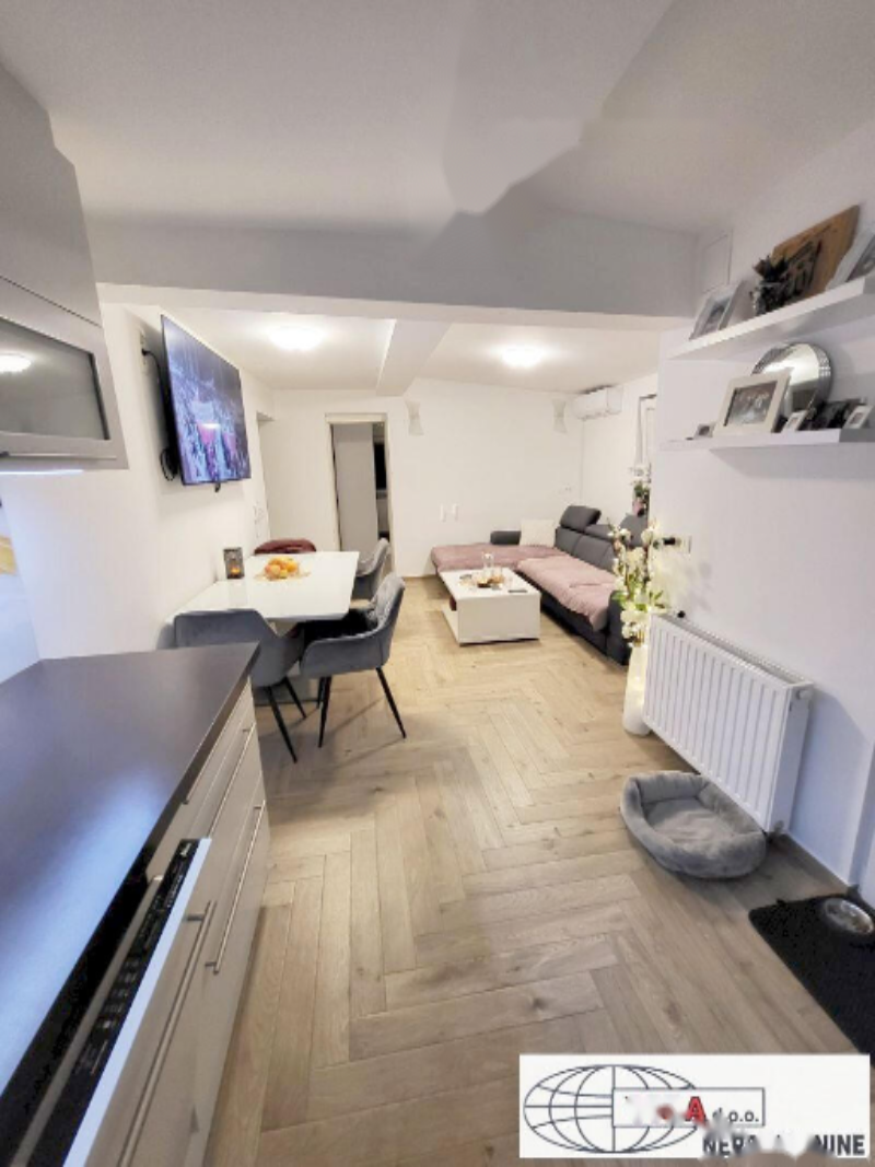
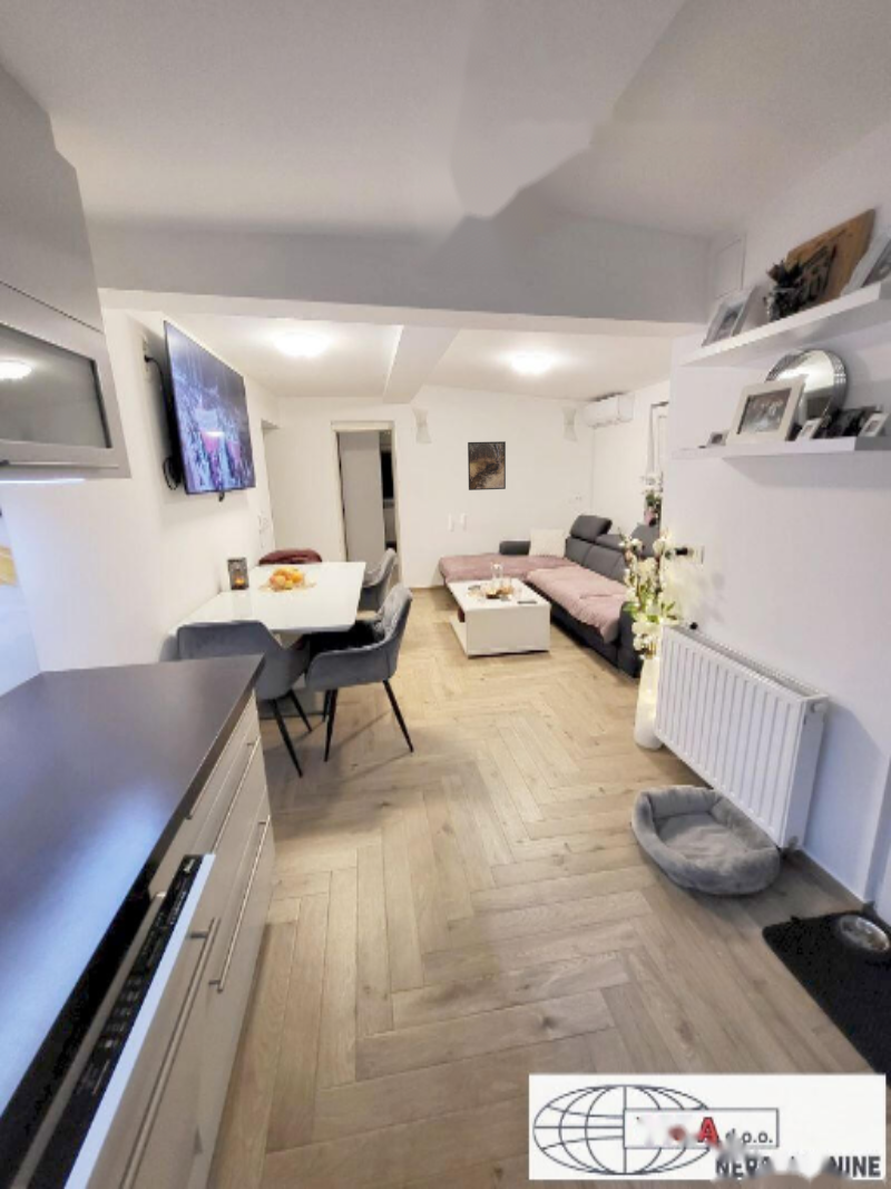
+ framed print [467,440,507,491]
